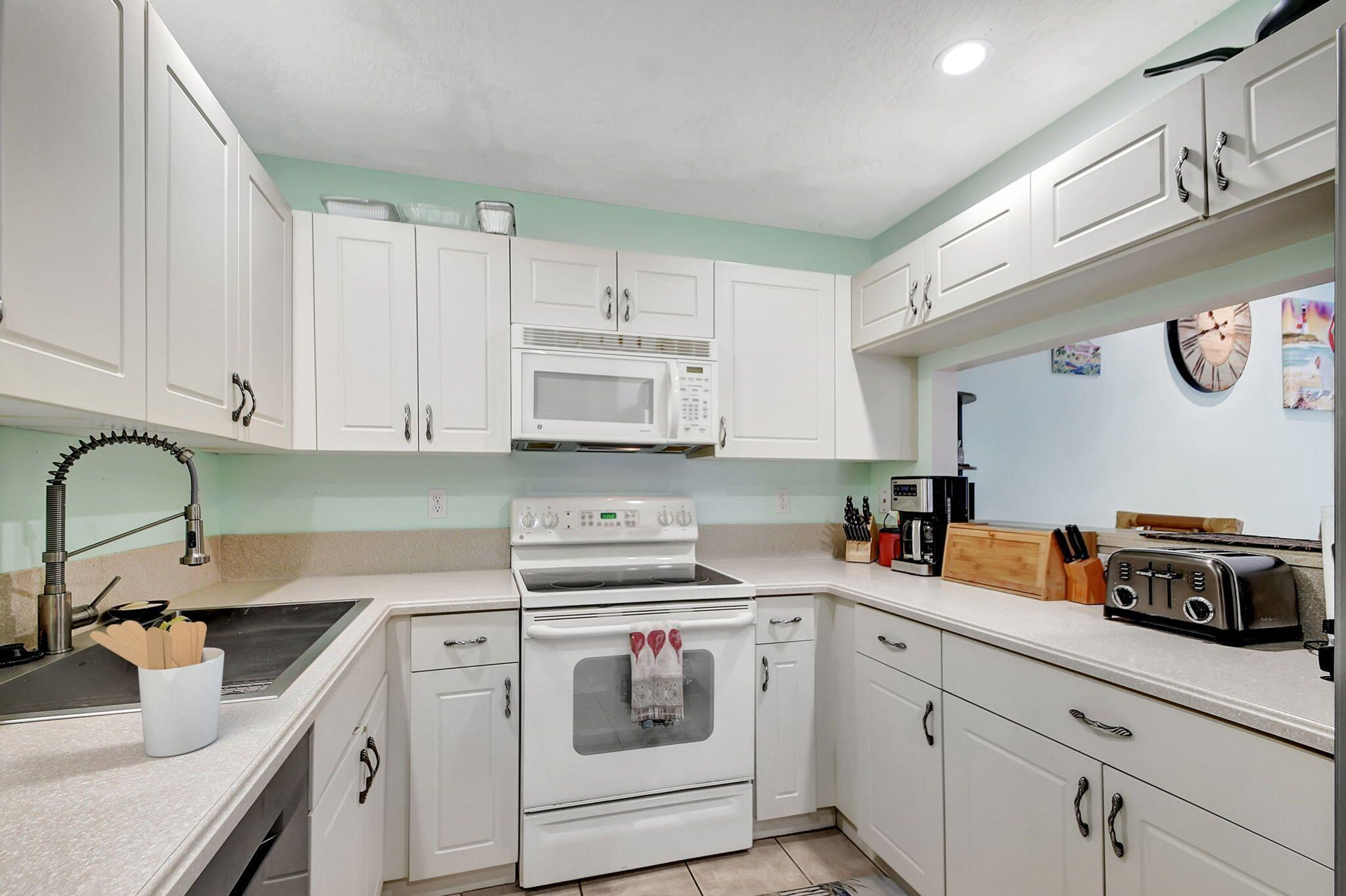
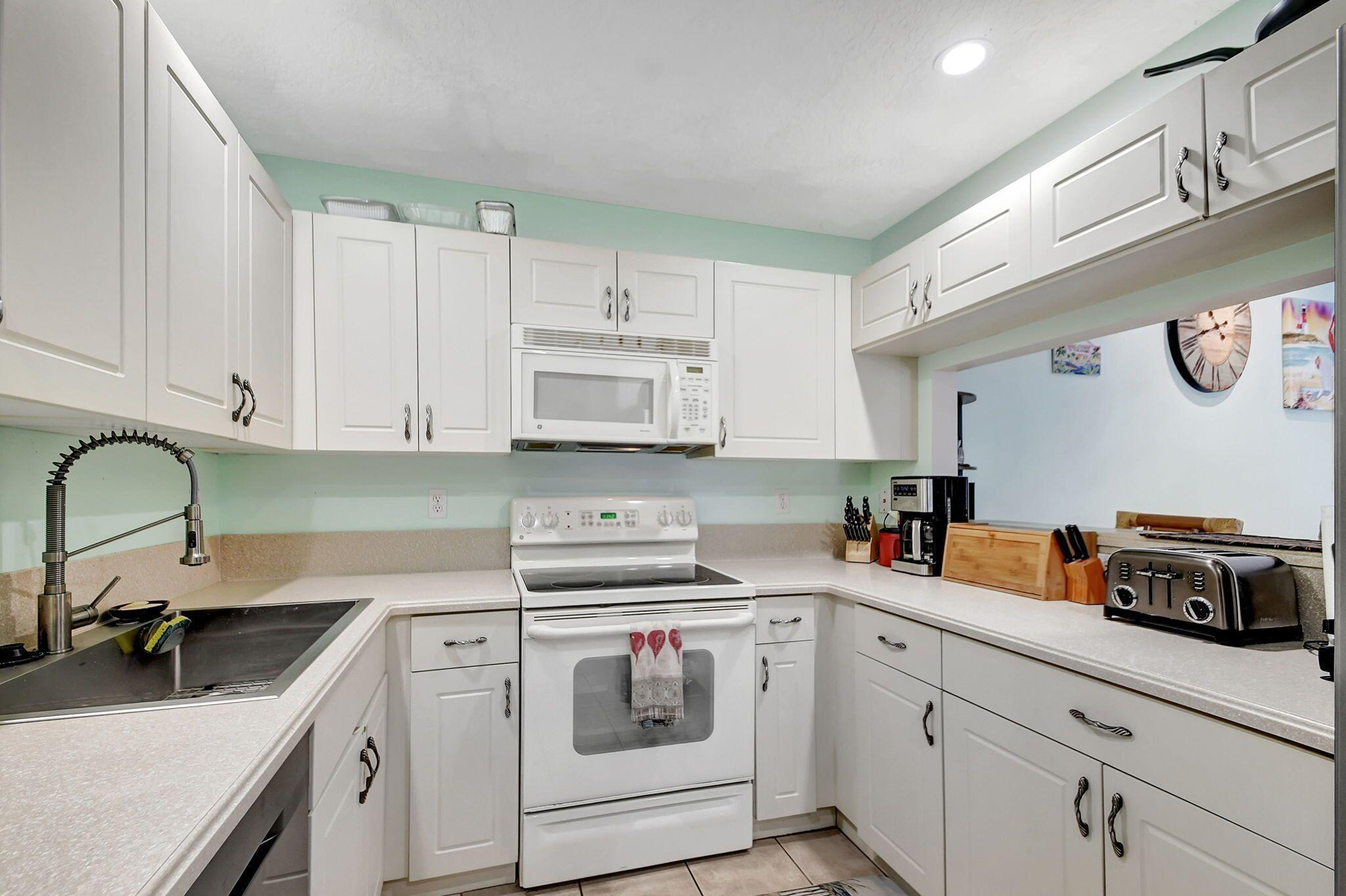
- utensil holder [89,620,225,757]
